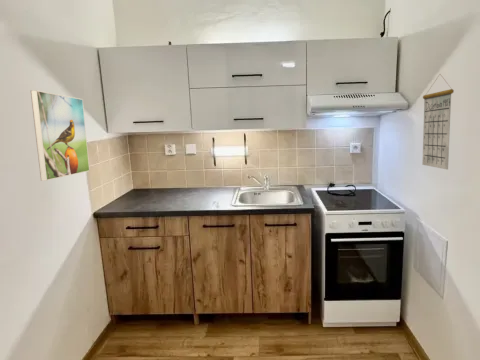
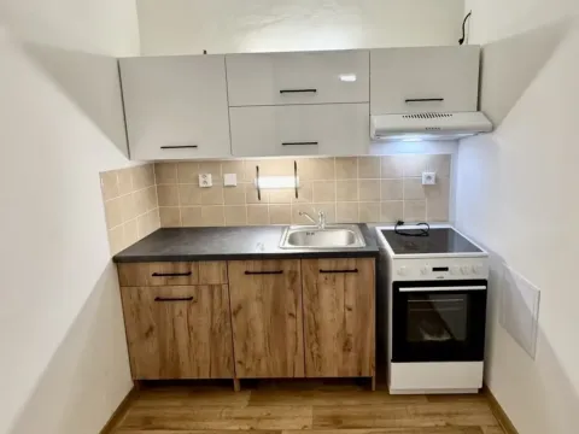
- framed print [30,89,91,182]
- calendar [421,73,455,171]
